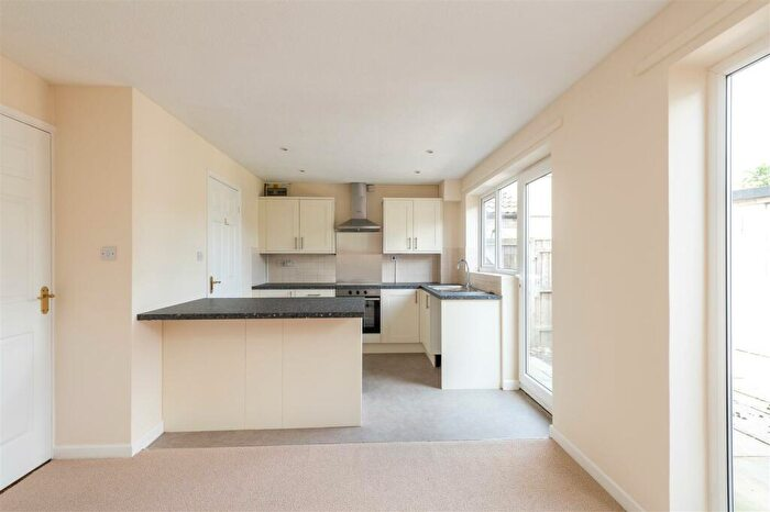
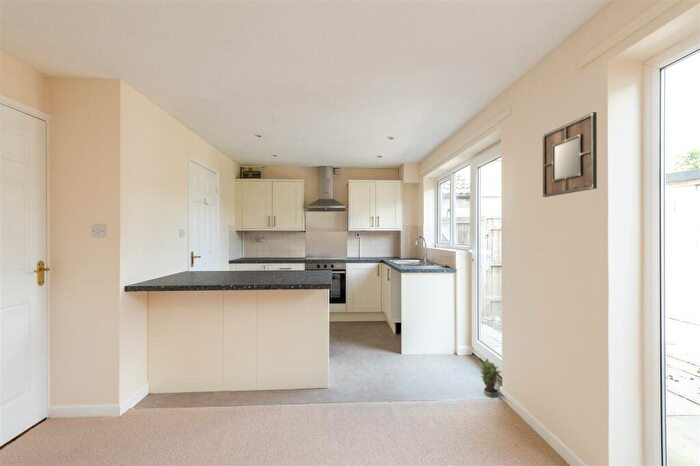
+ home mirror [542,111,598,198]
+ potted plant [474,355,501,399]
